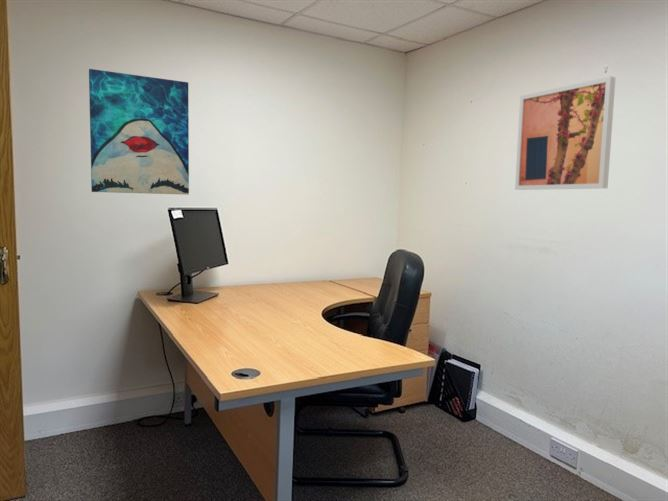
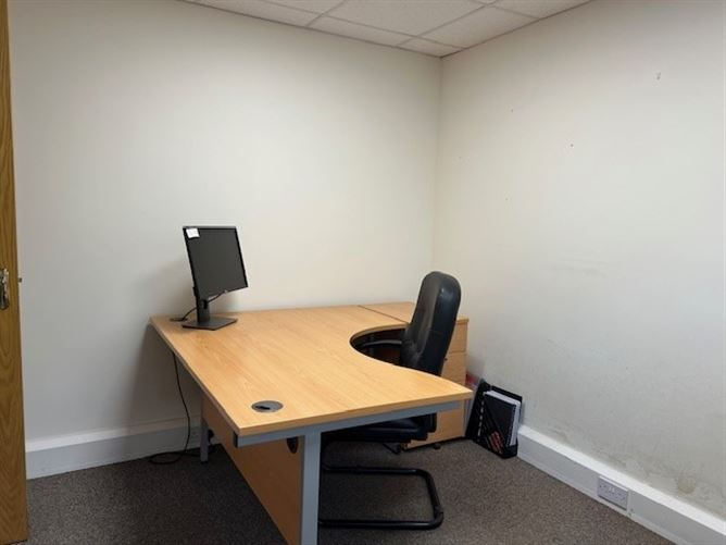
- wall art [88,68,190,196]
- wall art [514,75,617,191]
